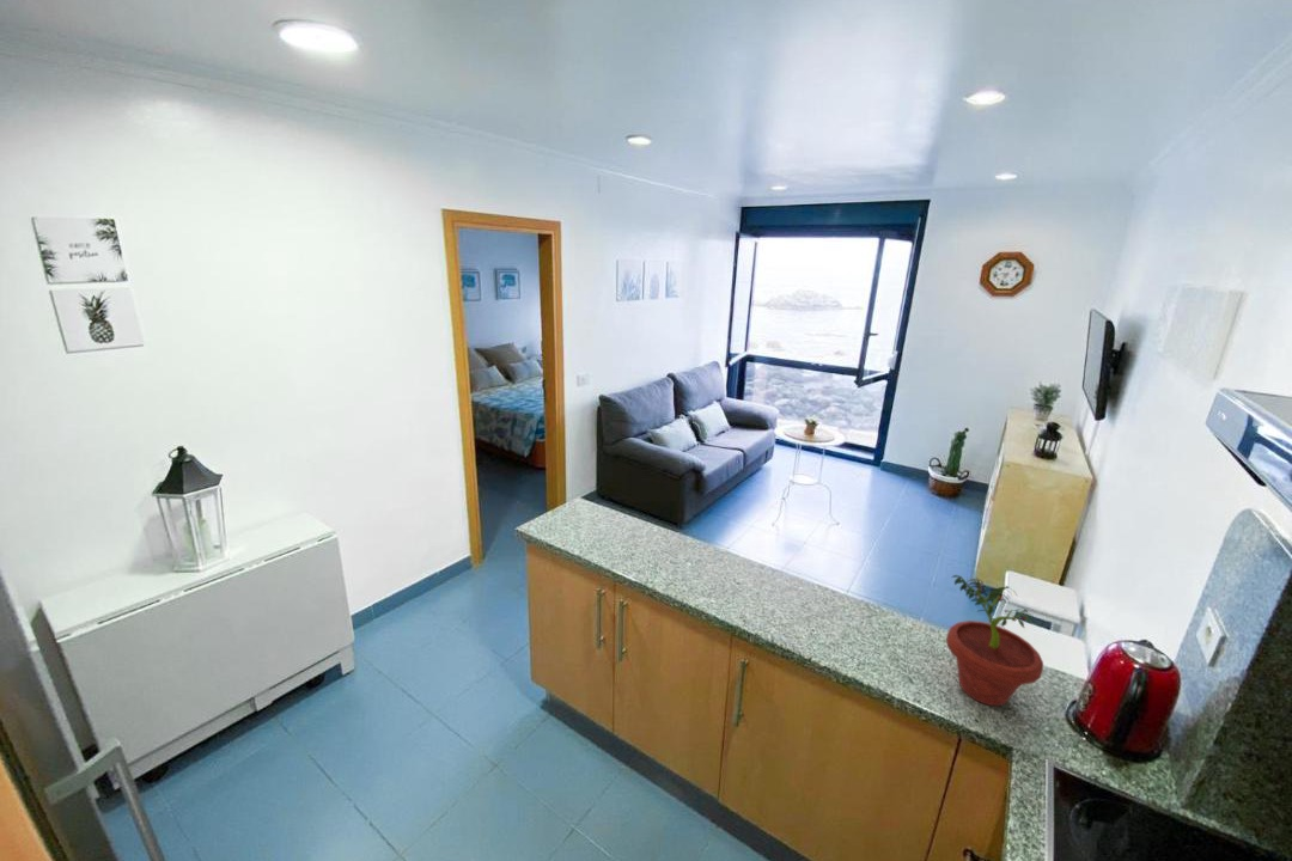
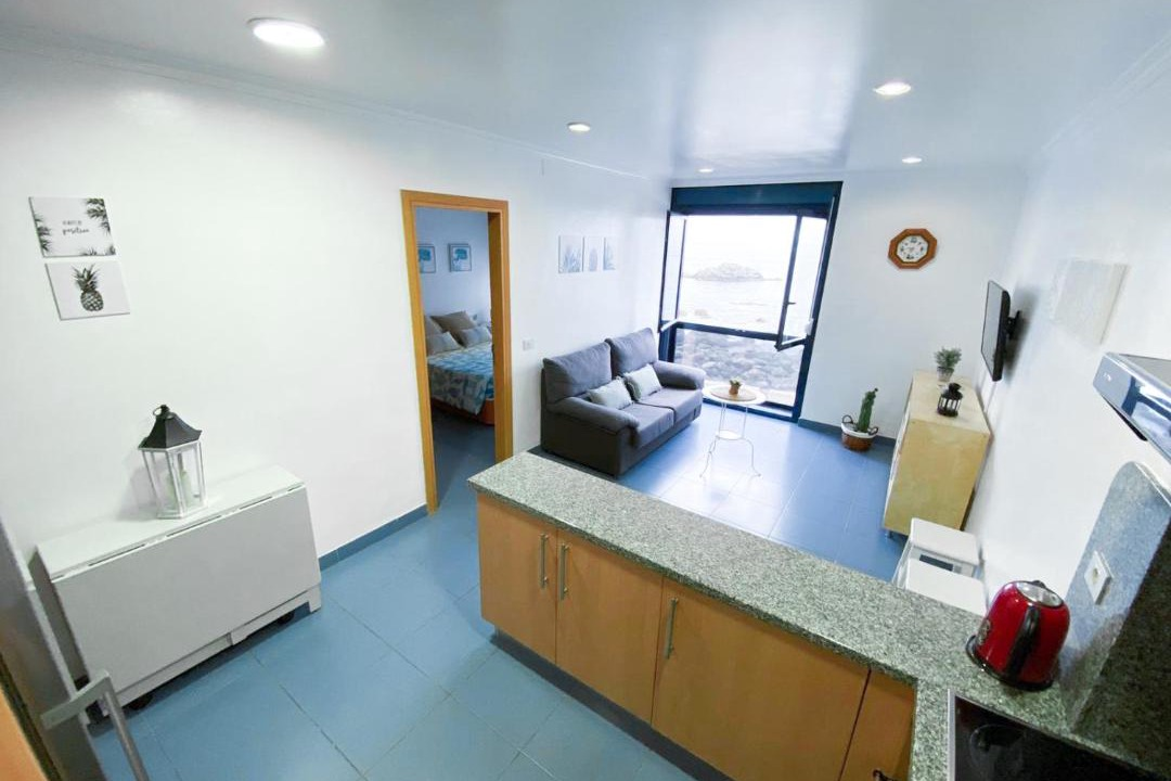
- potted plant [945,574,1044,707]
